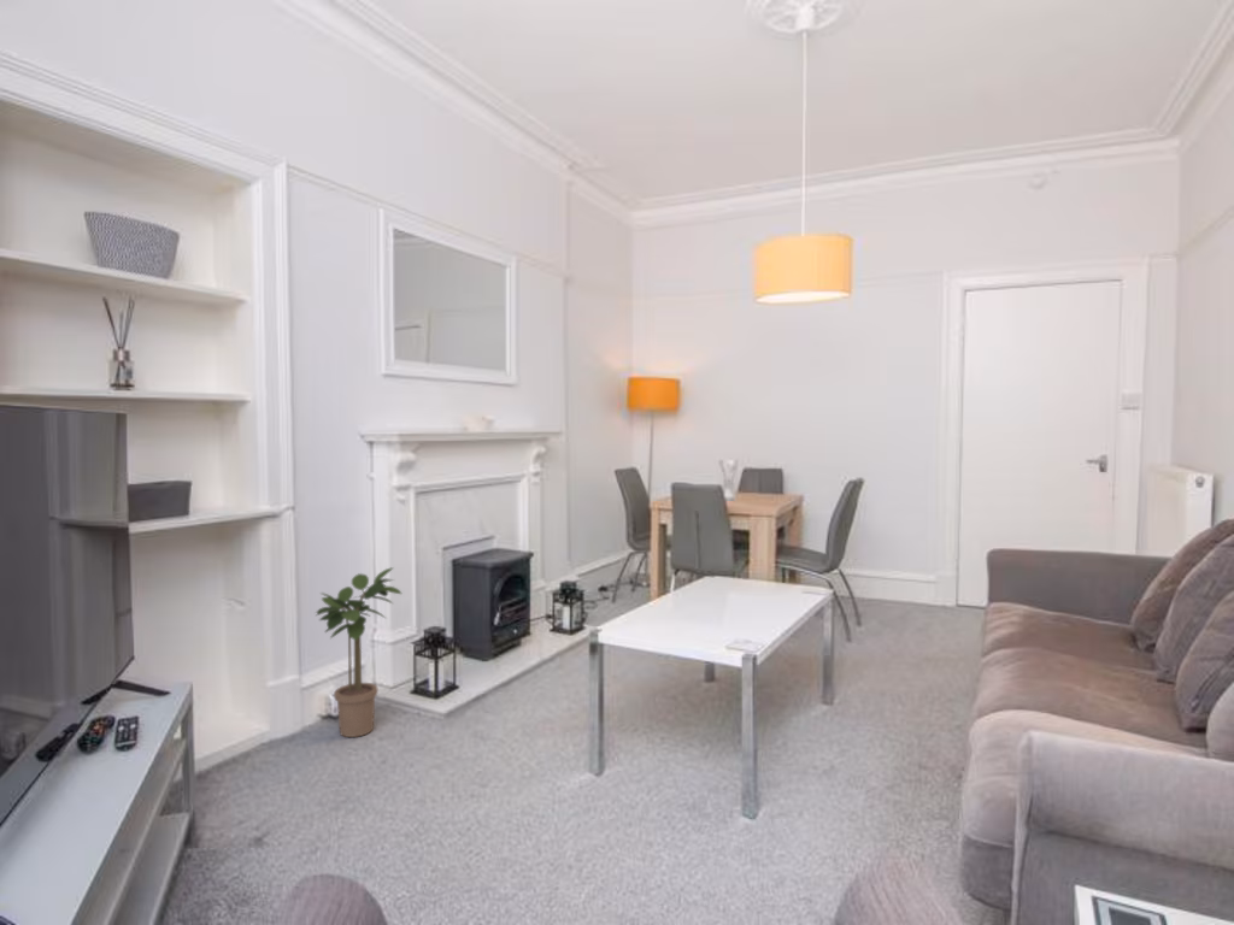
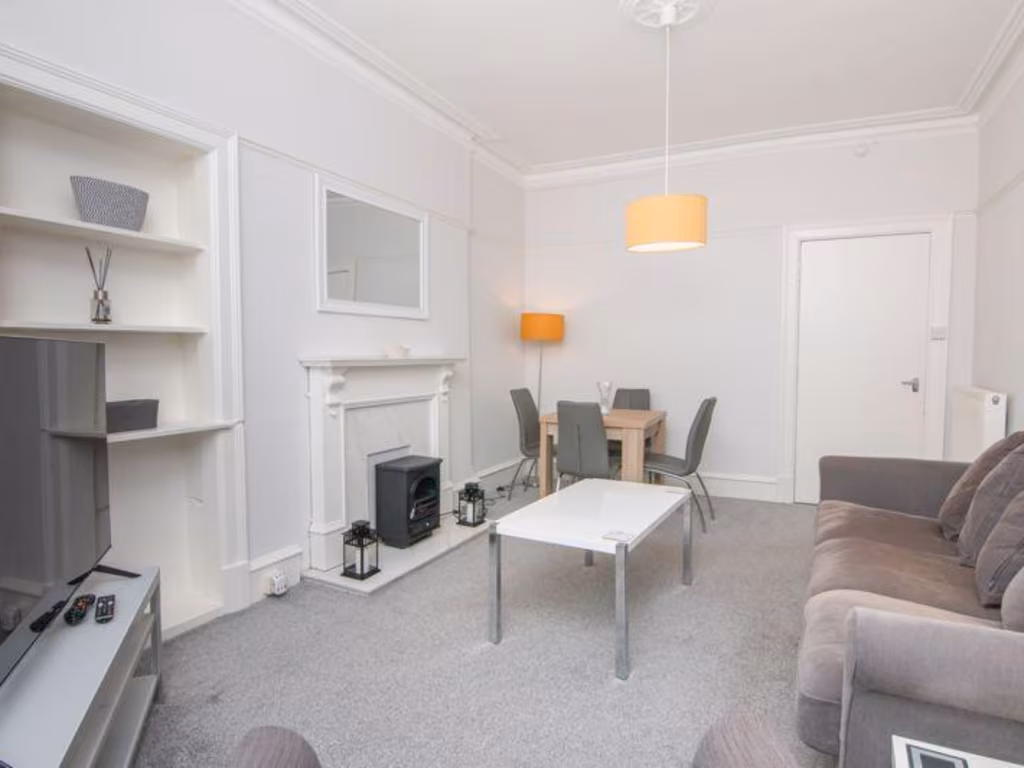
- potted plant [313,566,402,738]
